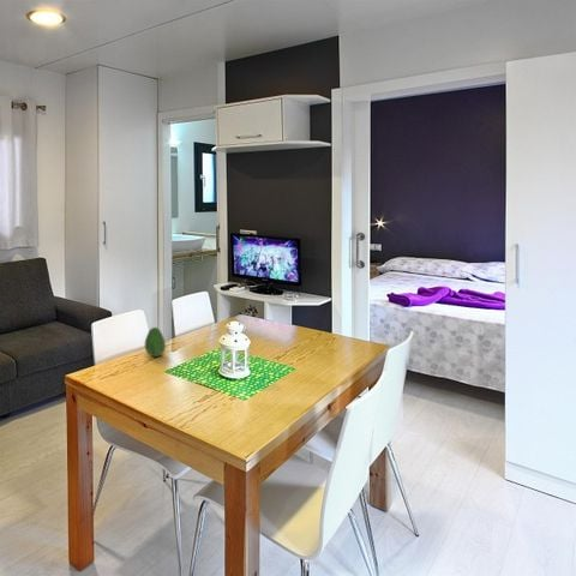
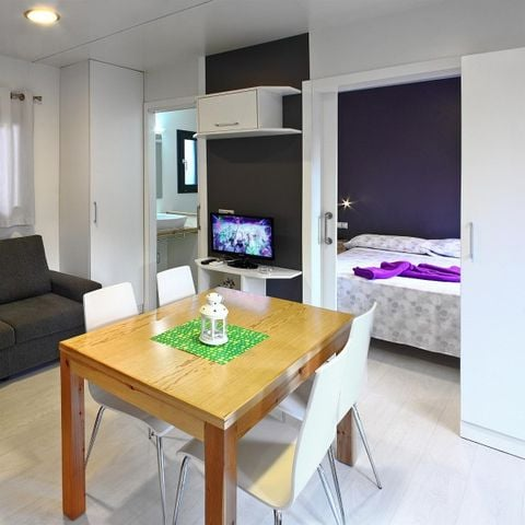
- fruit [144,326,167,358]
